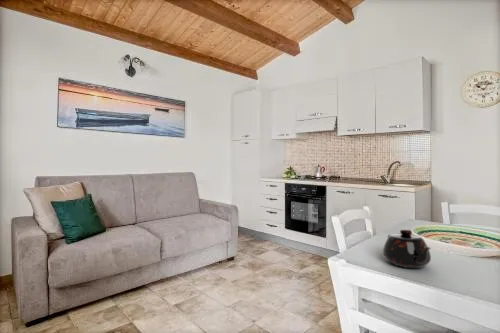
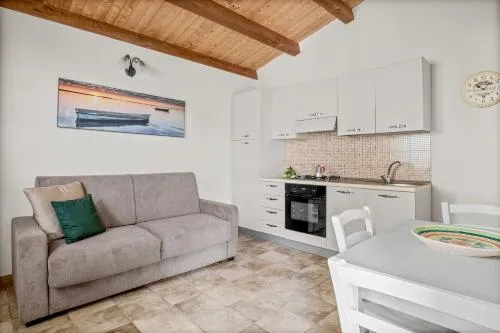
- teapot [382,228,432,269]
